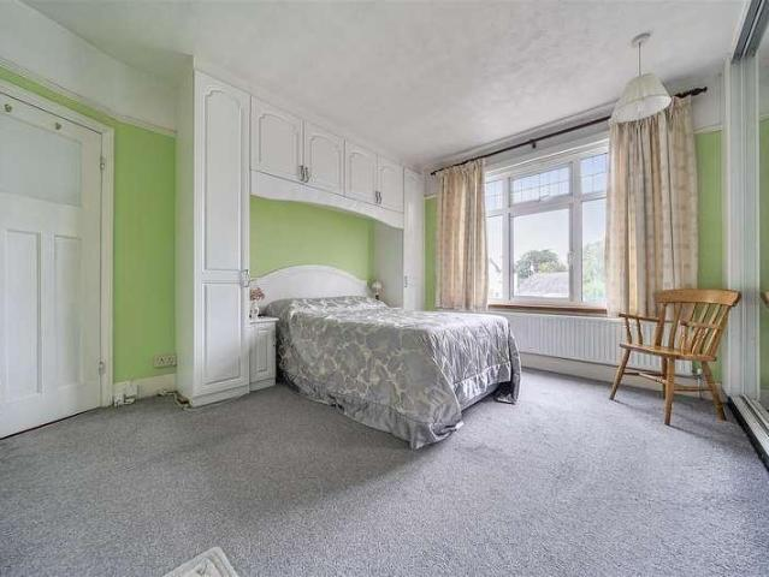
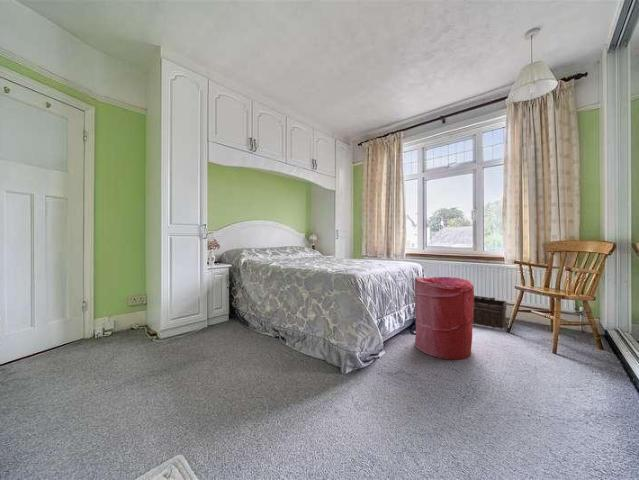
+ basket [473,295,508,330]
+ laundry hamper [414,276,475,361]
